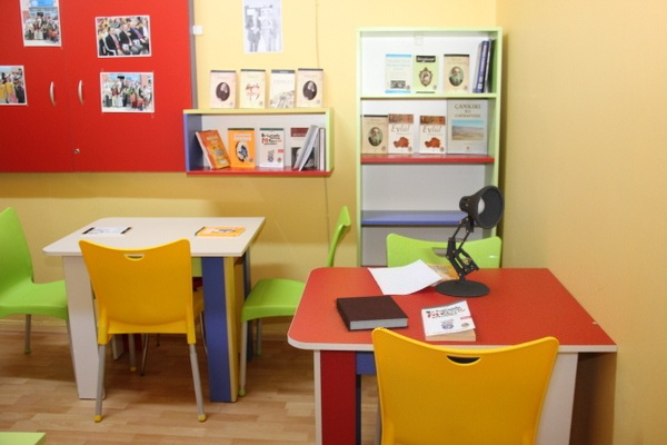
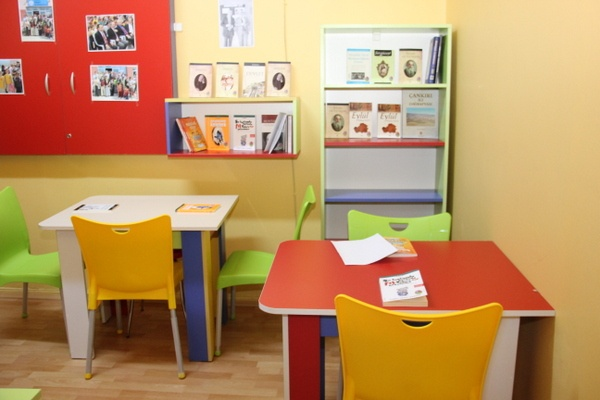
- desk lamp [434,185,506,298]
- notebook [335,295,410,332]
